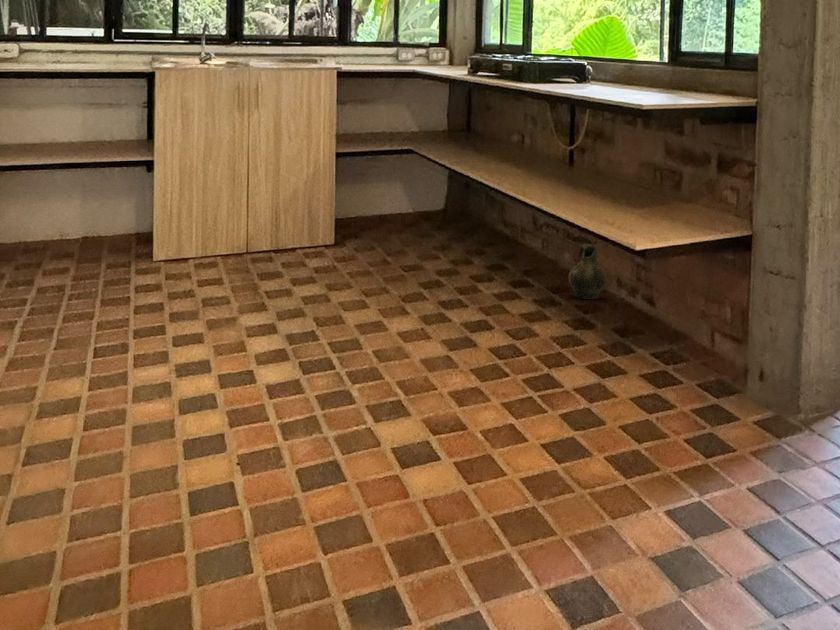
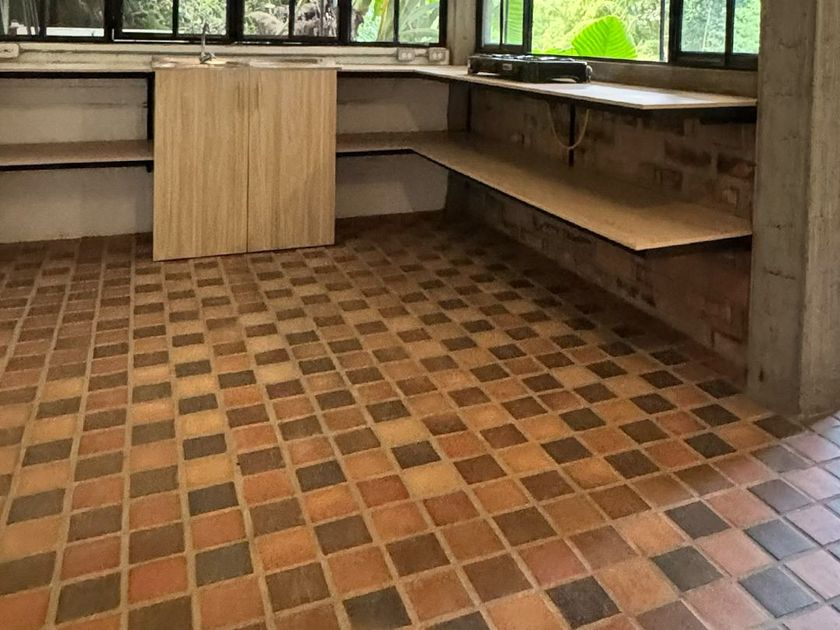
- ceramic jug [568,243,608,300]
